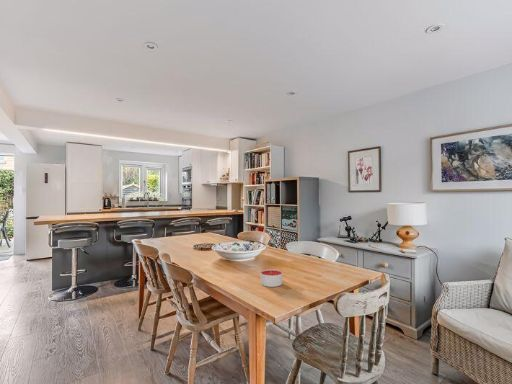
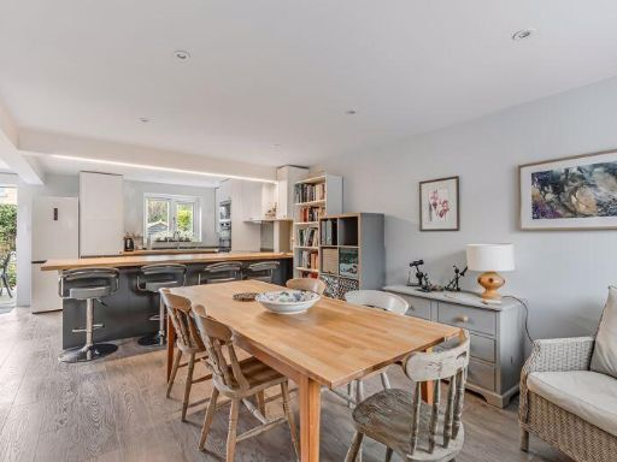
- candle [260,268,283,288]
